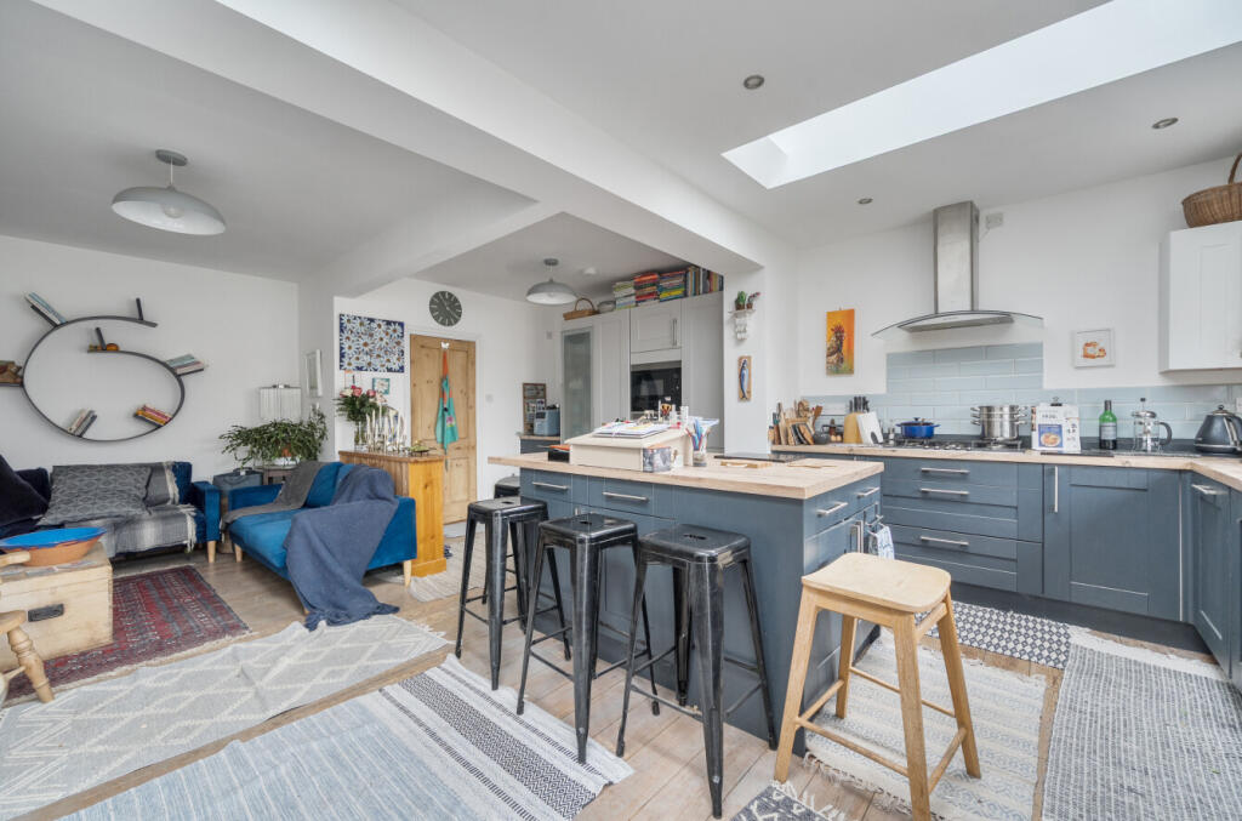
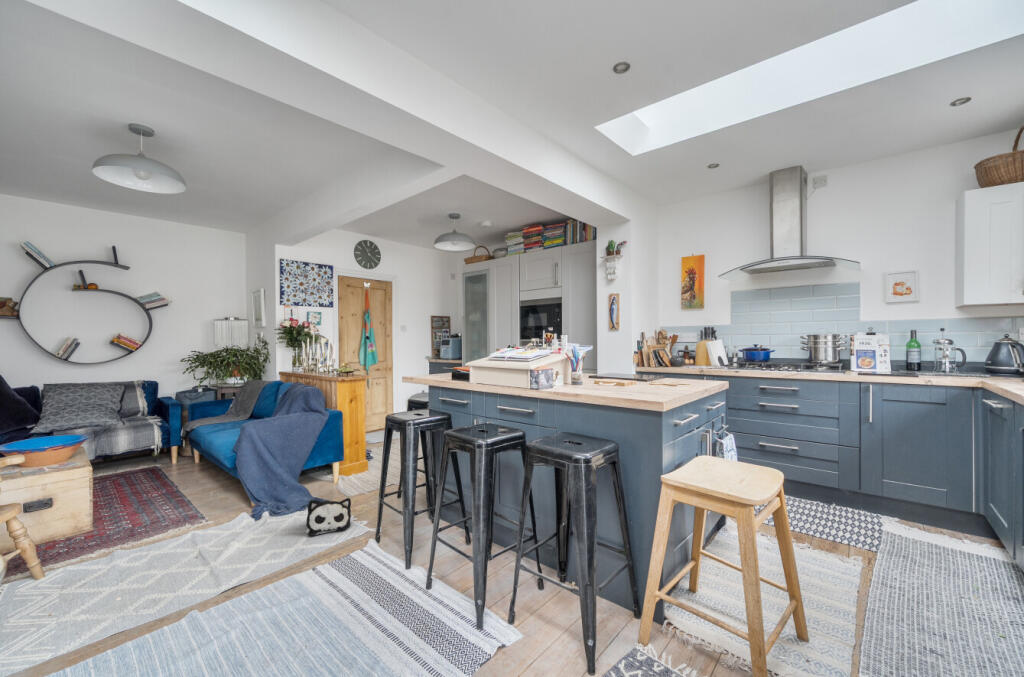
+ plush toy [305,497,352,537]
